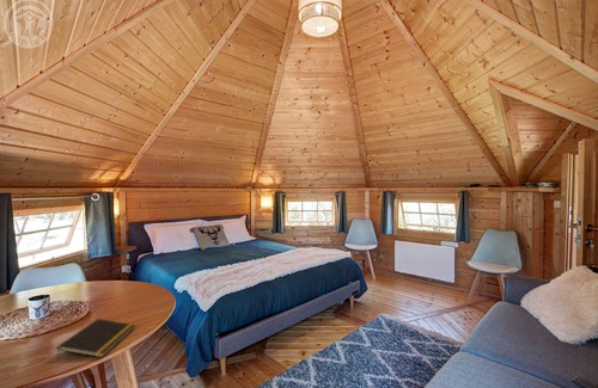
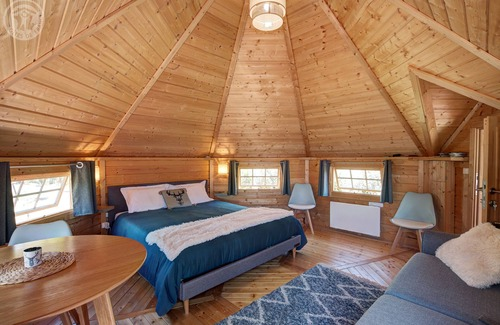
- notepad [55,318,136,361]
